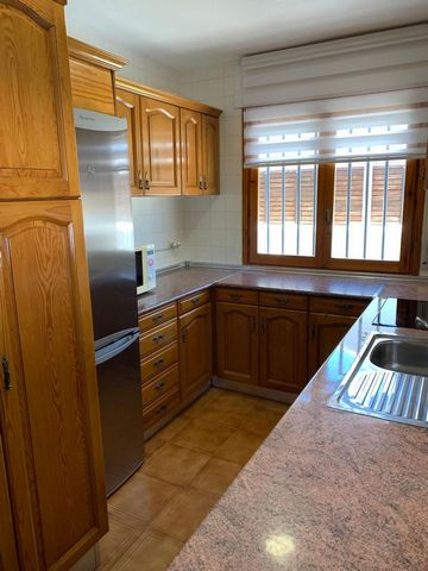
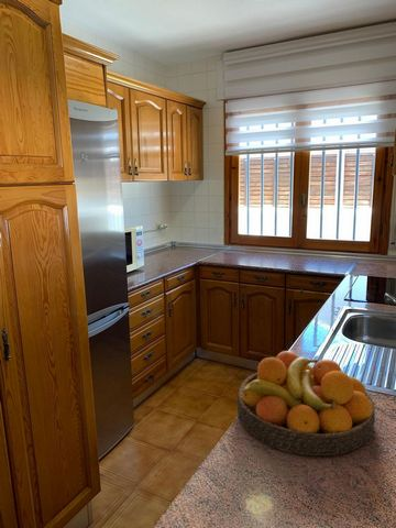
+ fruit bowl [237,350,376,457]
